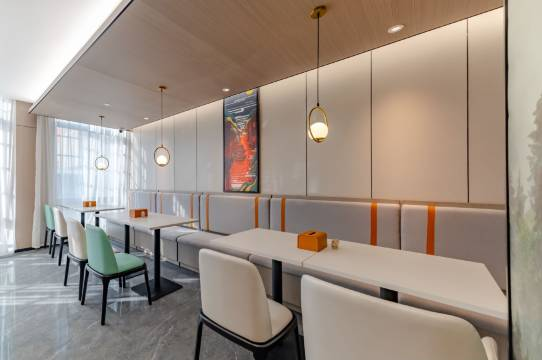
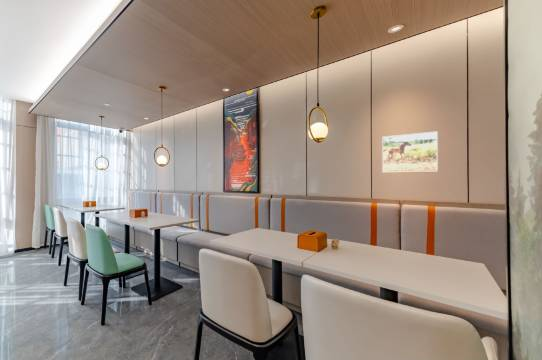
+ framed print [381,130,439,173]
